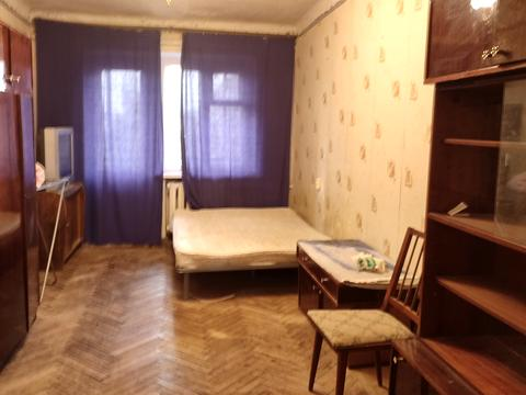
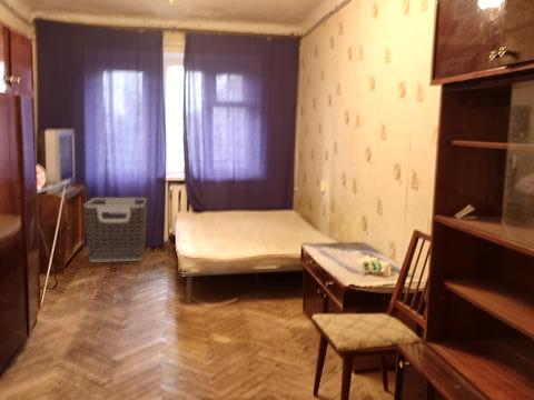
+ clothes hamper [82,197,149,263]
